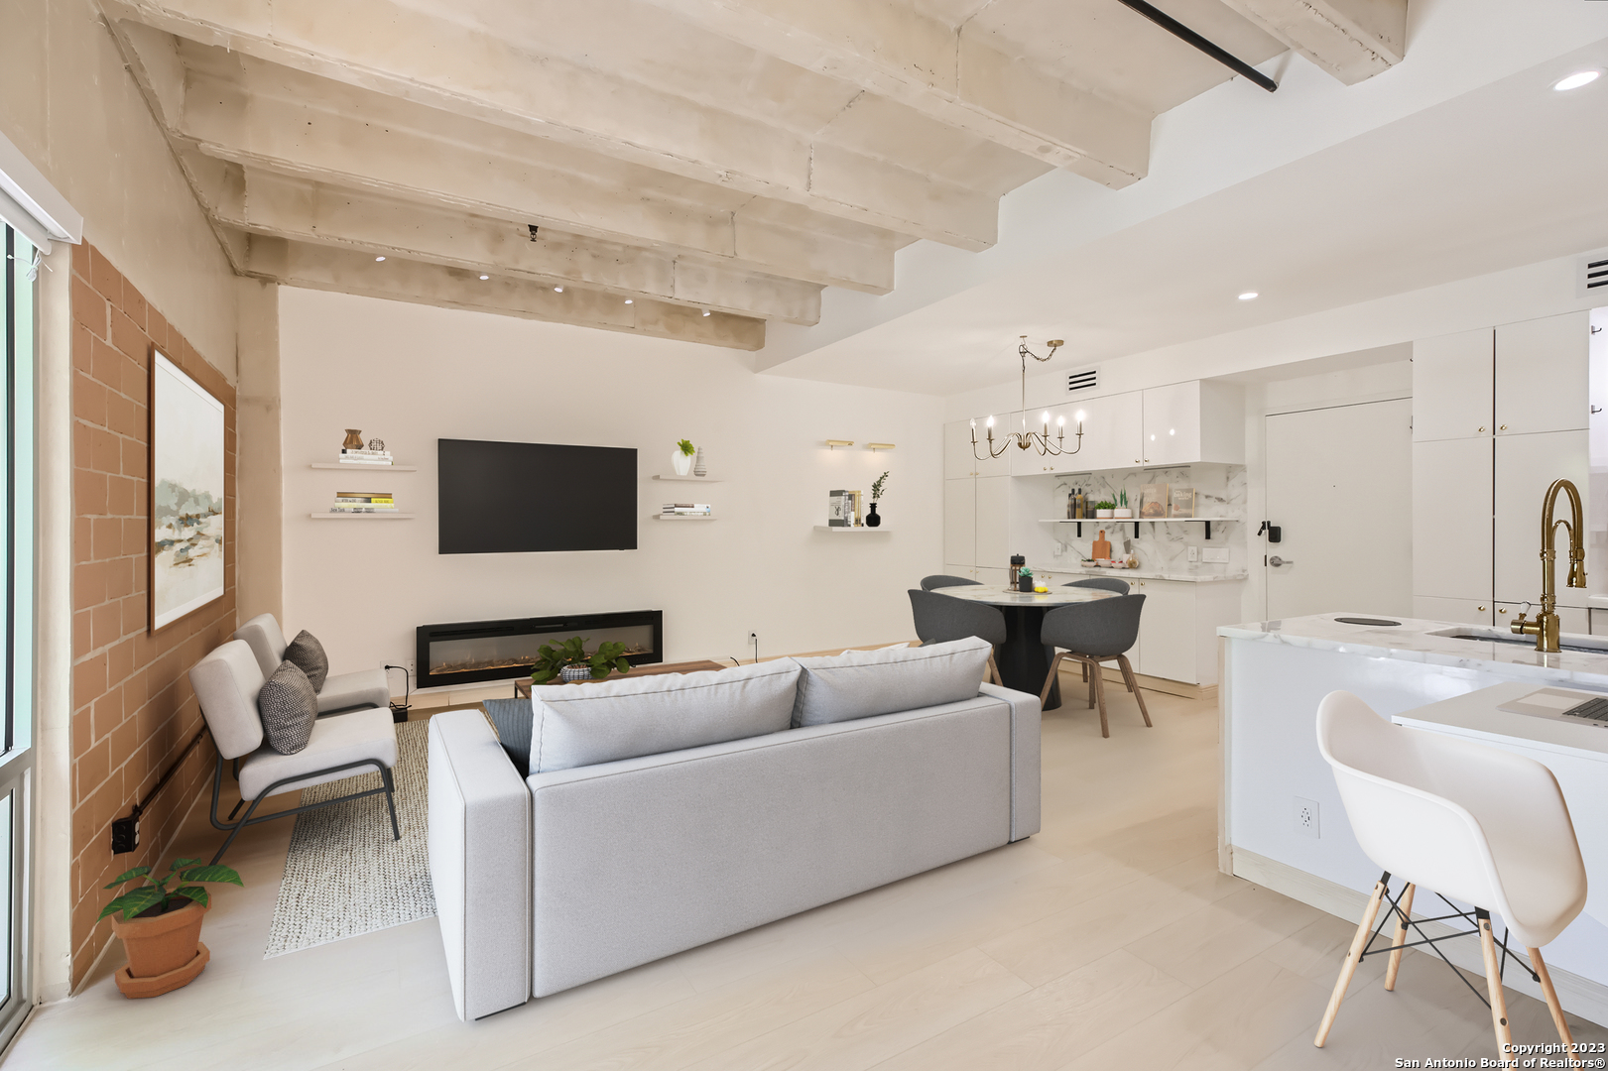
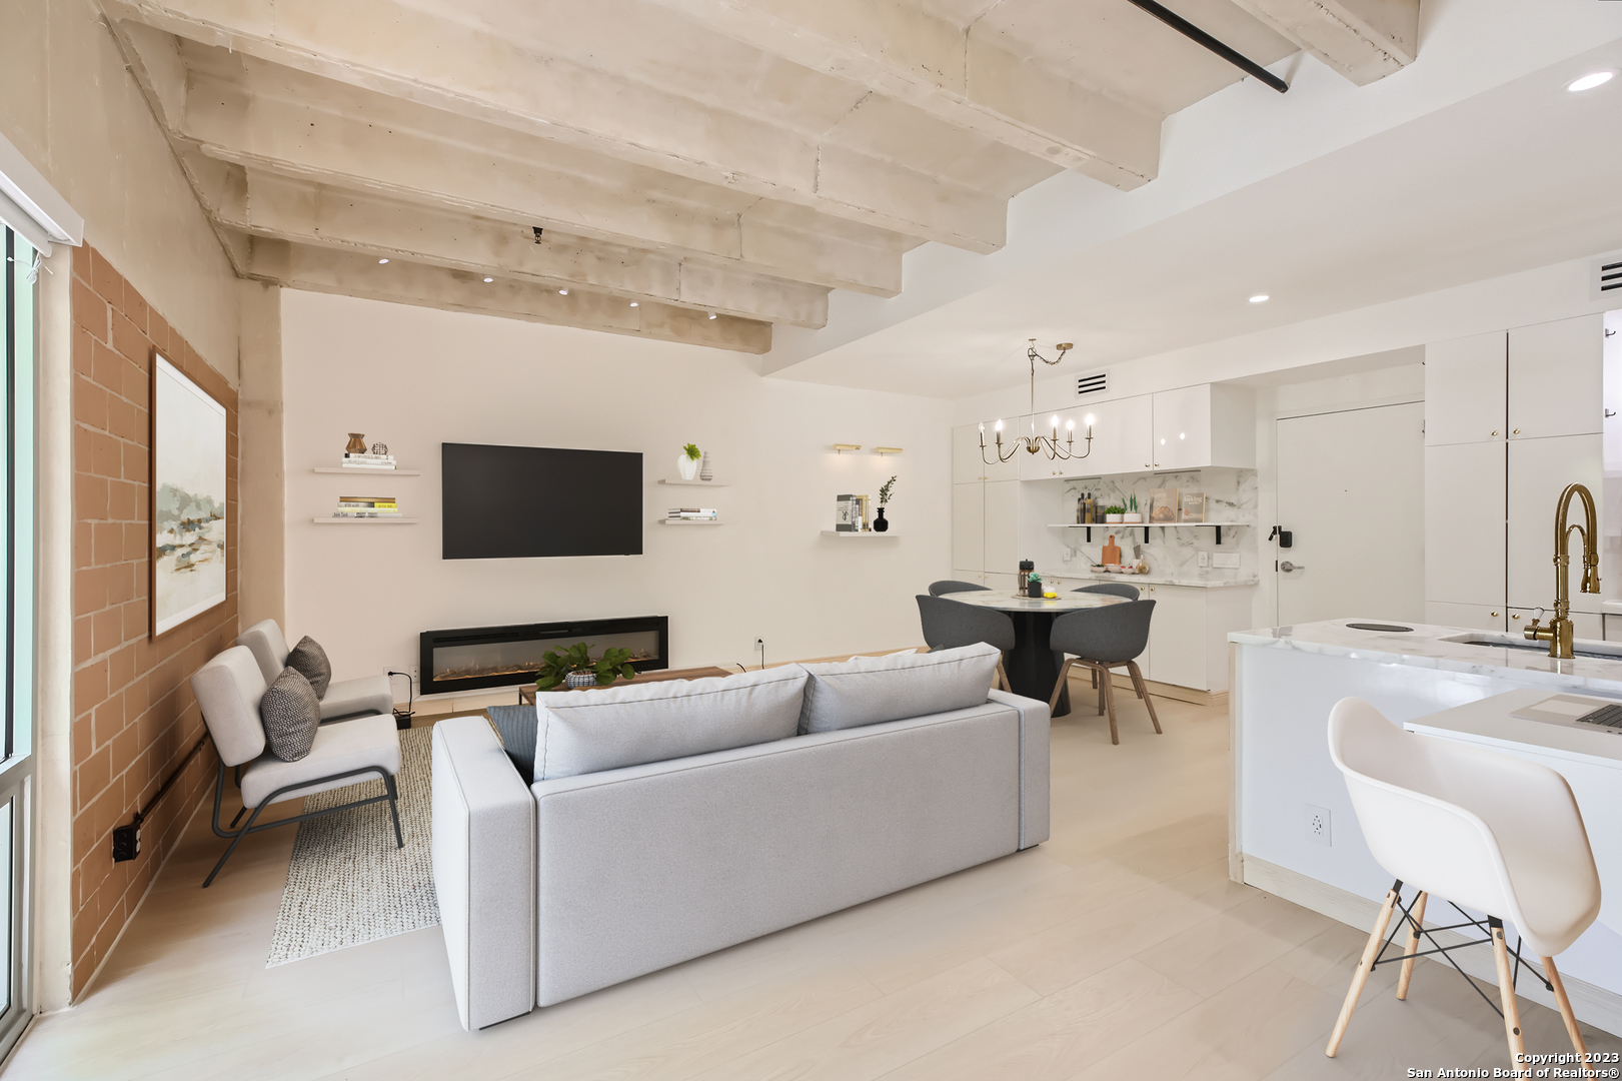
- potted plant [94,857,245,999]
